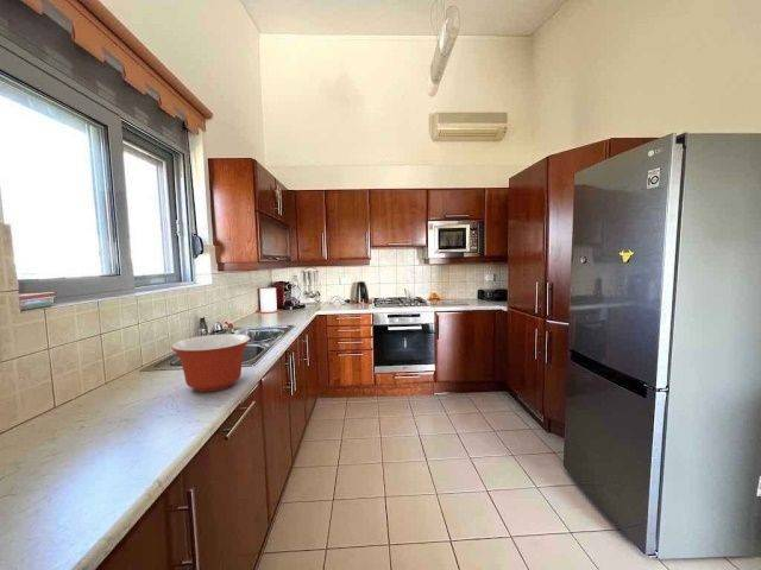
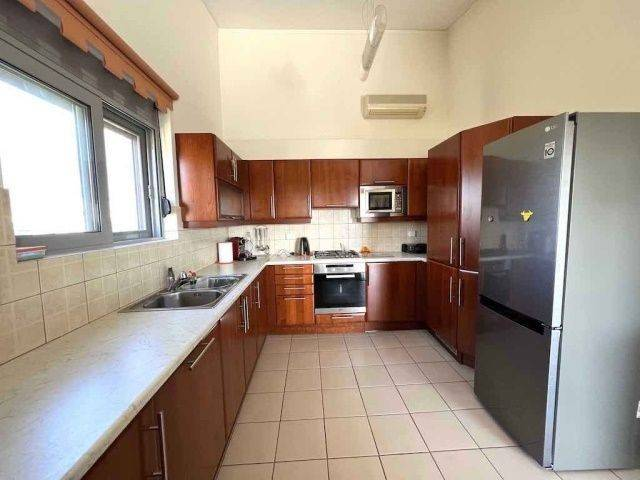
- mixing bowl [170,332,252,393]
